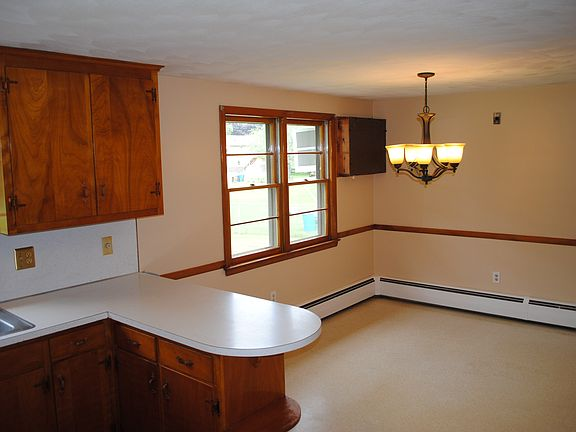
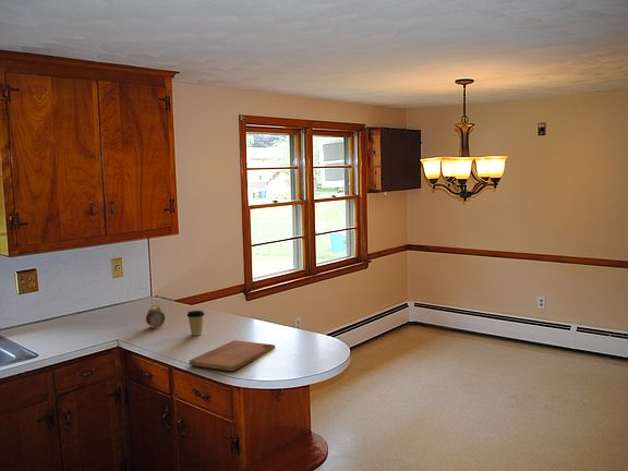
+ alarm clock [145,304,166,329]
+ cutting board [189,339,276,372]
+ coffee cup [185,310,206,336]
